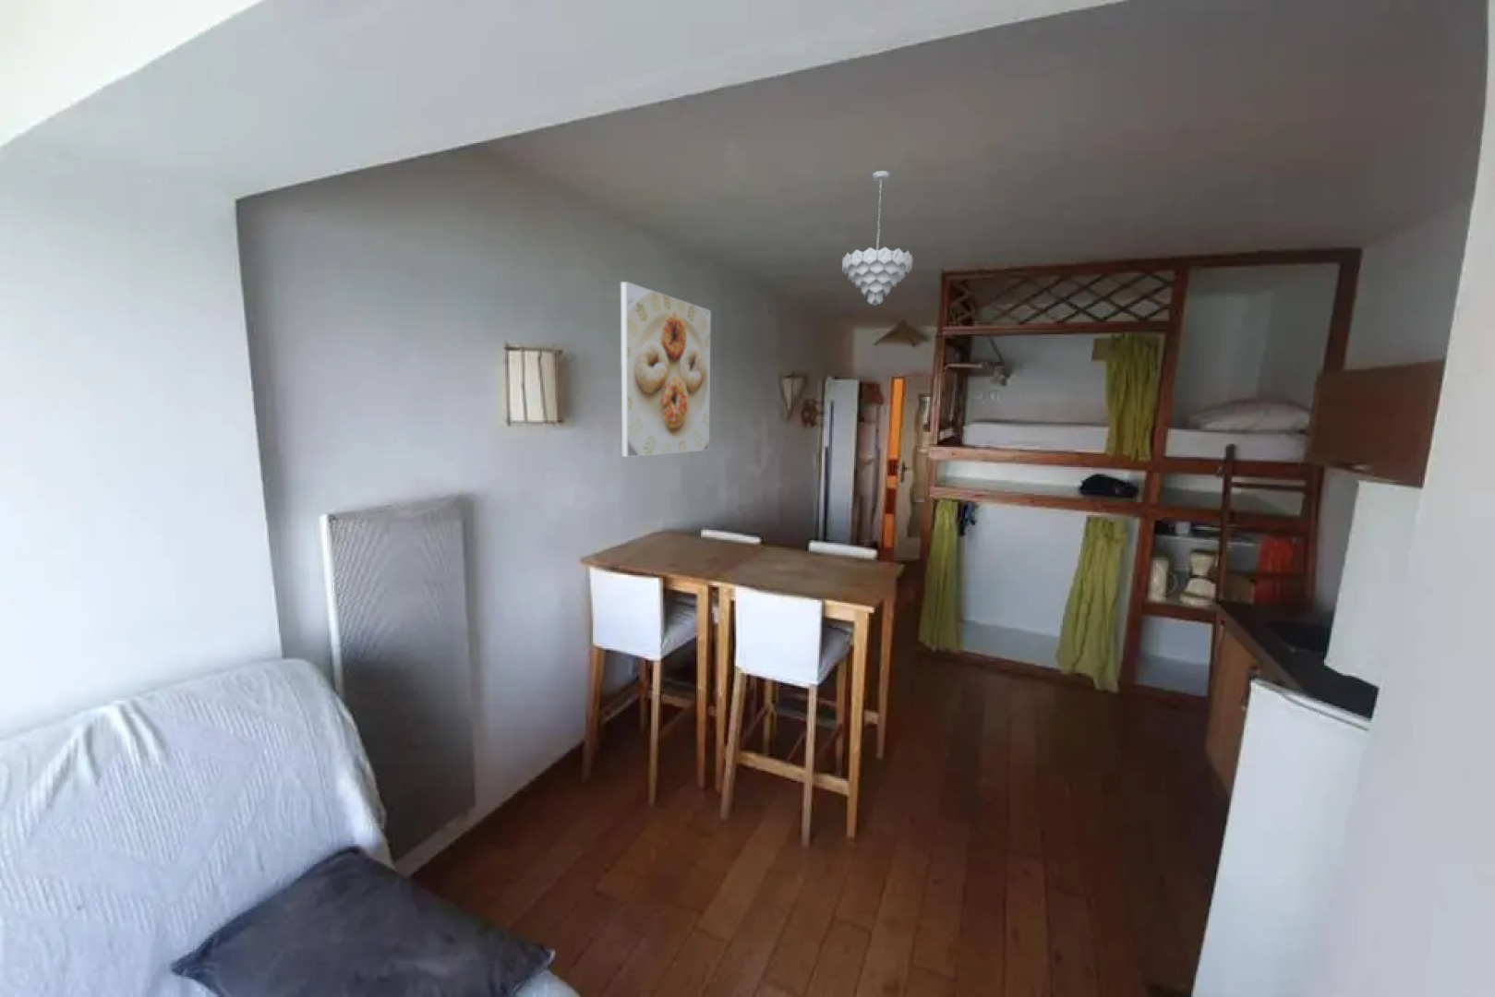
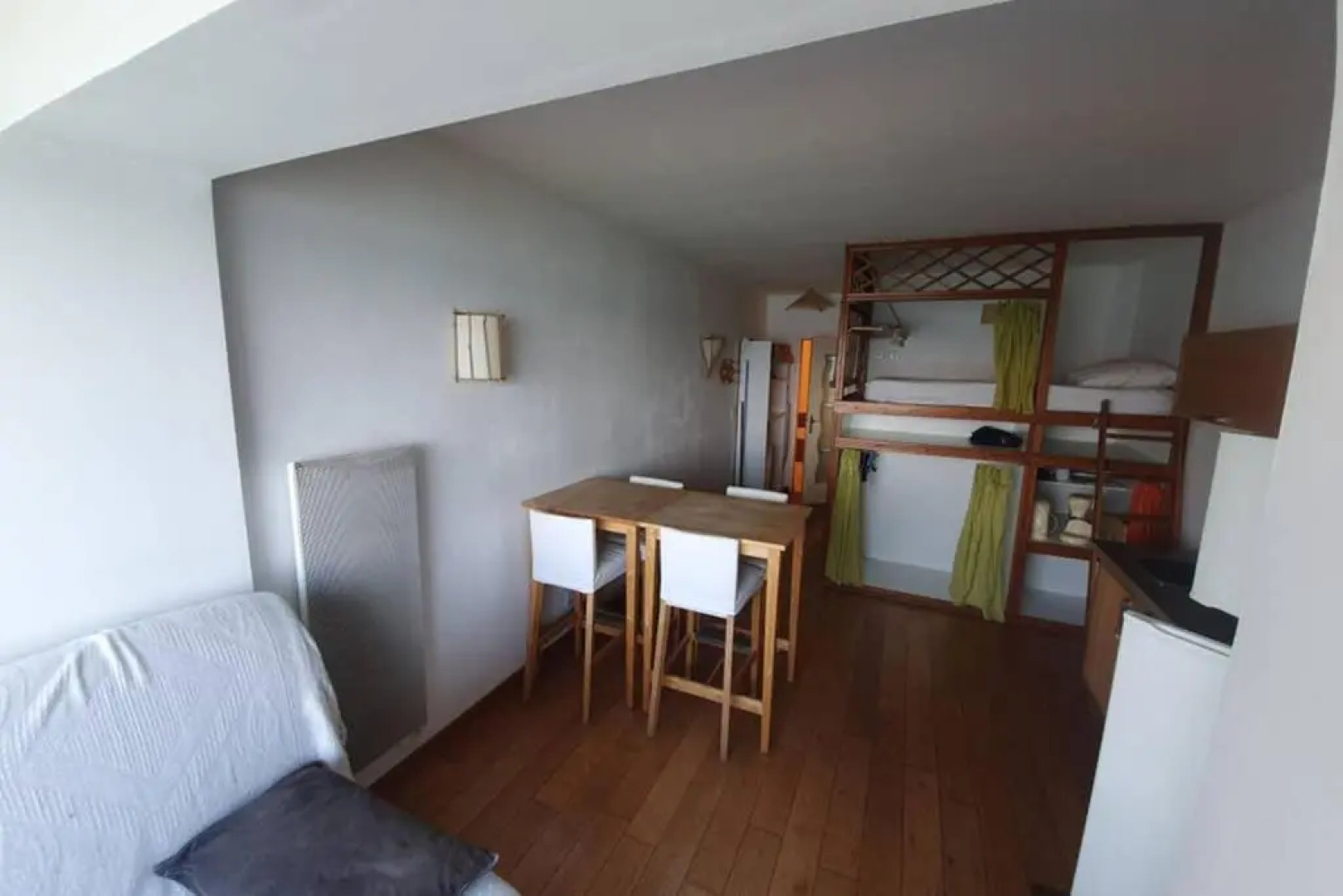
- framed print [620,280,712,457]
- pendant light [842,170,913,306]
